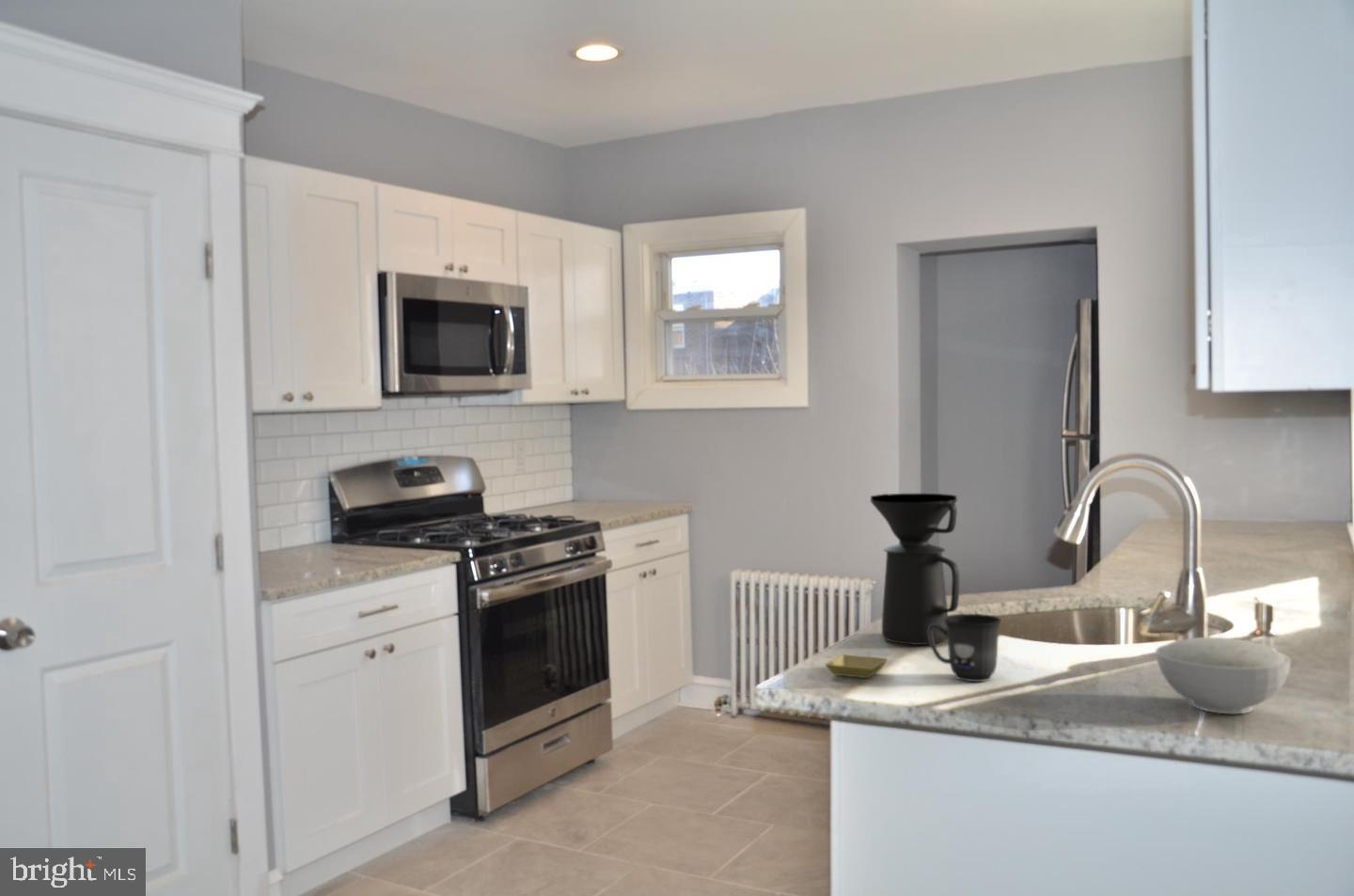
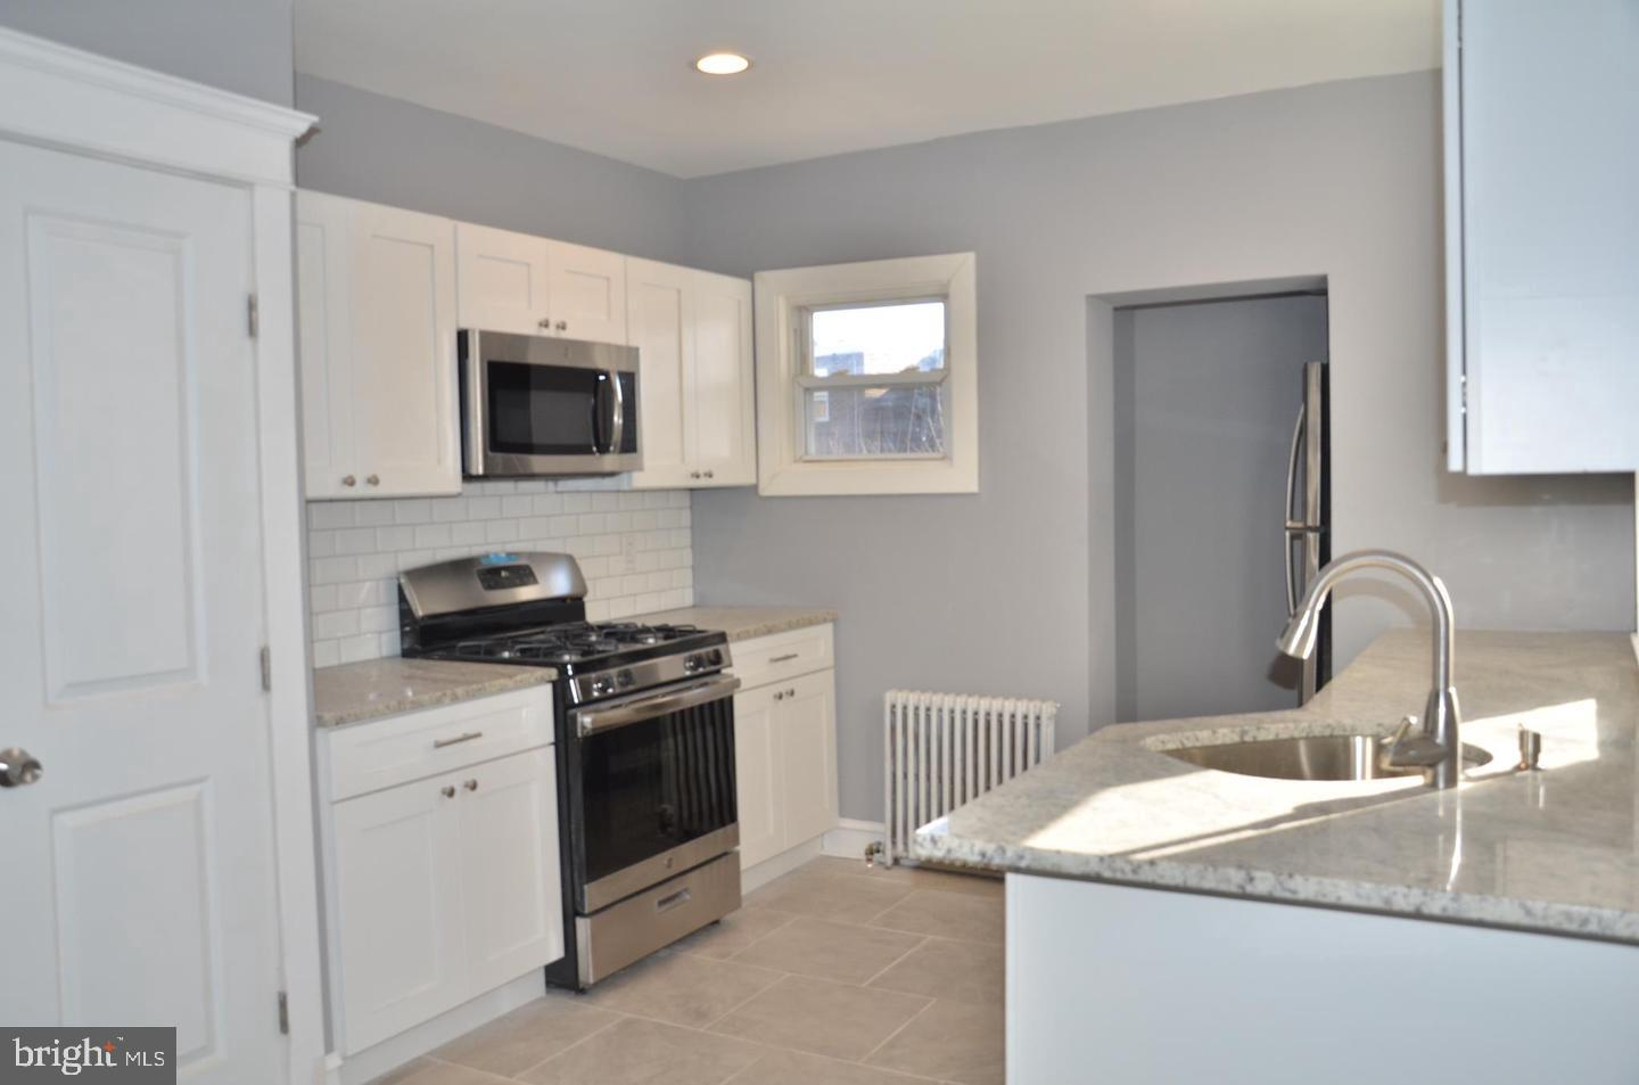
- mug [927,613,1002,683]
- saucer [824,653,890,679]
- bowl [1155,637,1292,715]
- coffee maker [869,493,960,646]
